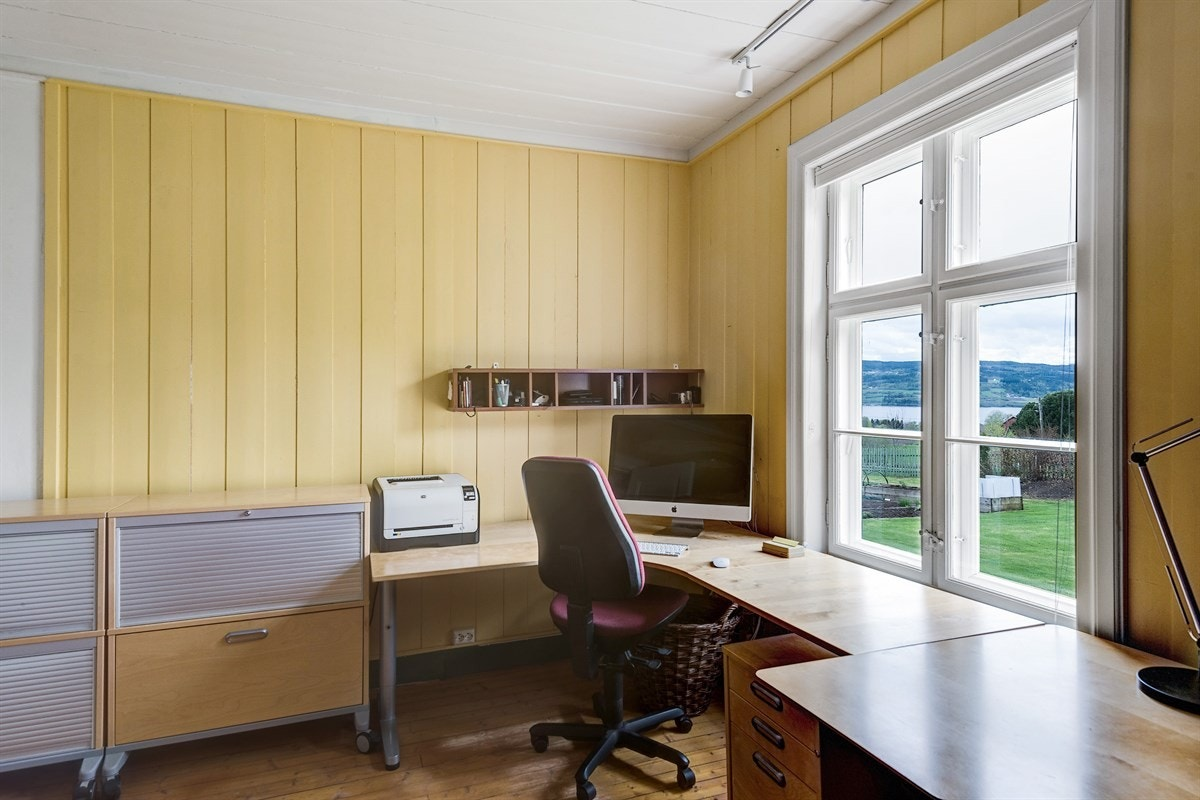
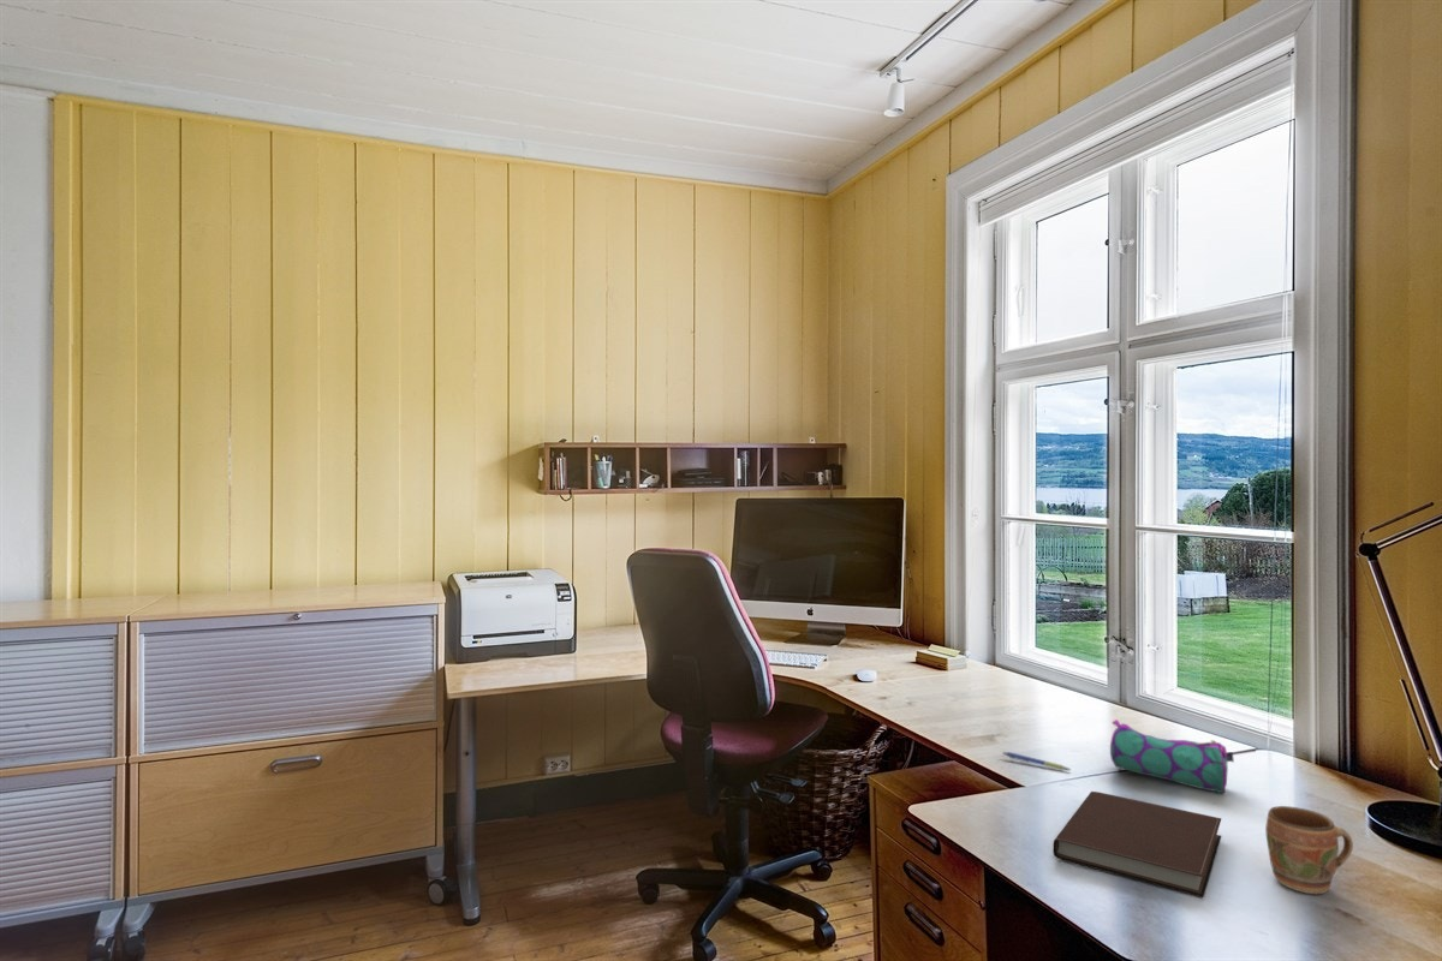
+ pen [1002,750,1072,771]
+ notebook [1051,790,1222,899]
+ mug [1264,805,1354,895]
+ pencil case [1109,718,1235,794]
